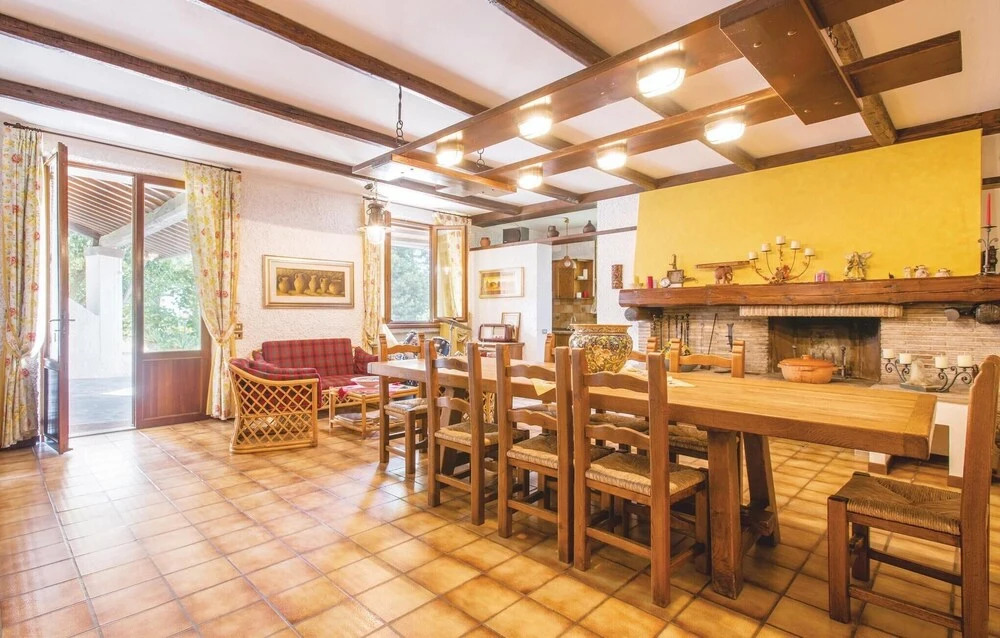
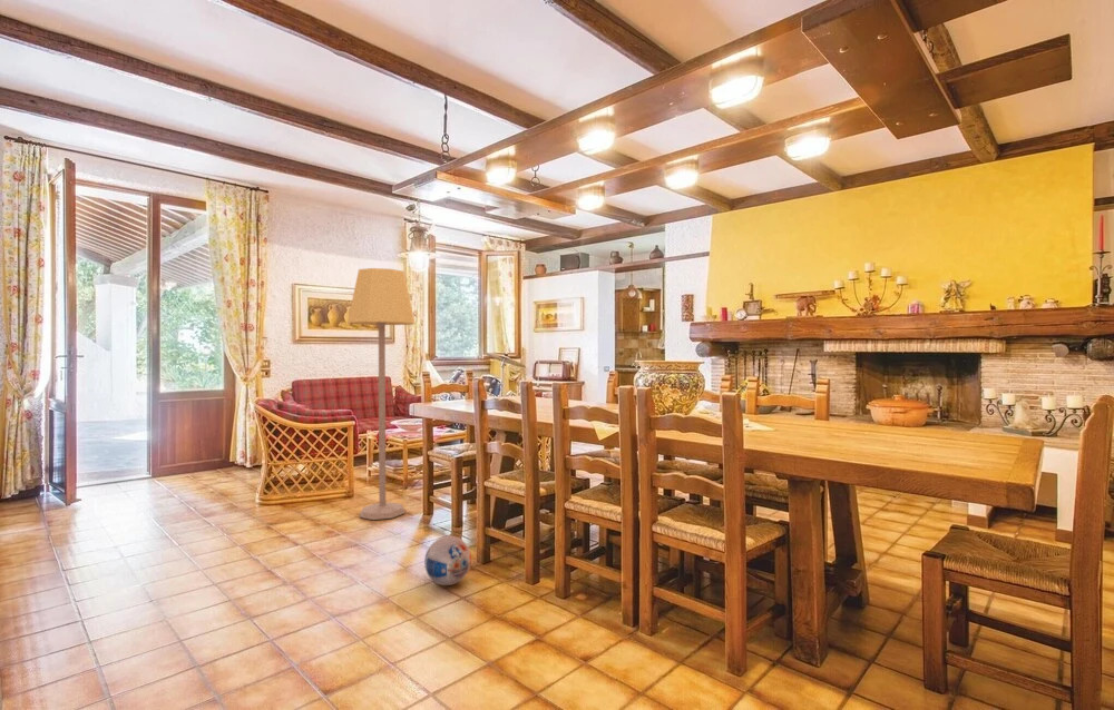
+ lamp [346,267,416,521]
+ ball [423,535,472,586]
